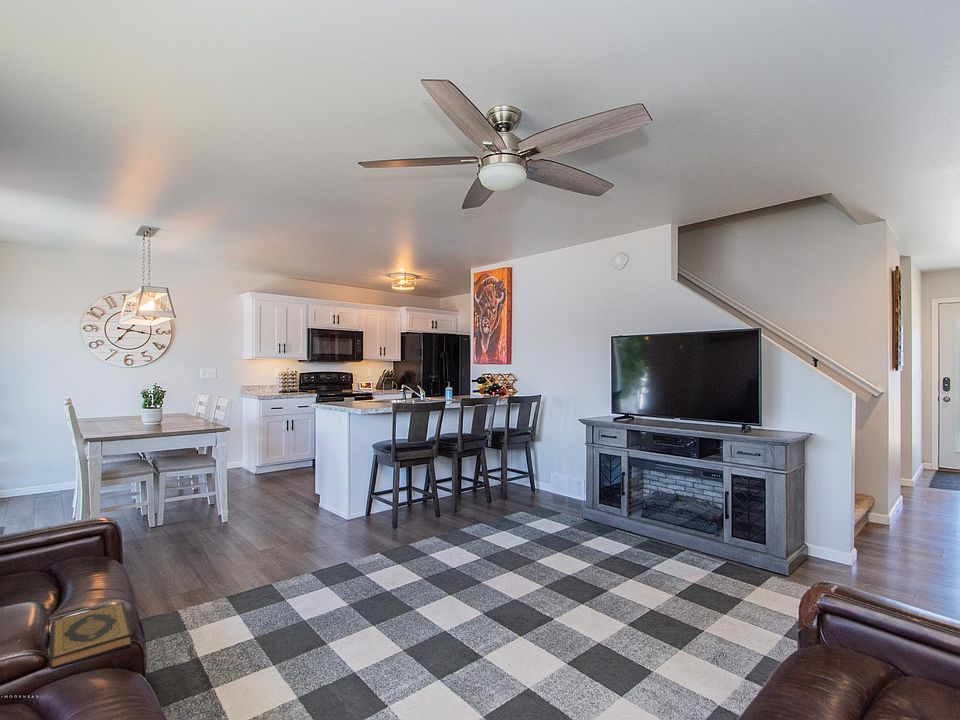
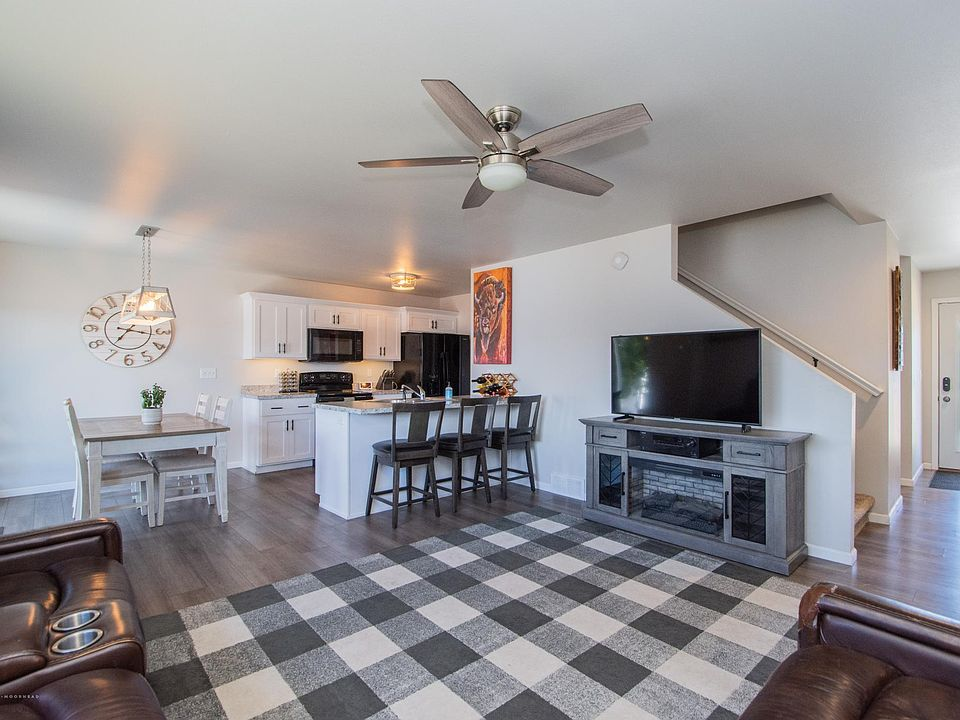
- hardback book [48,601,133,670]
